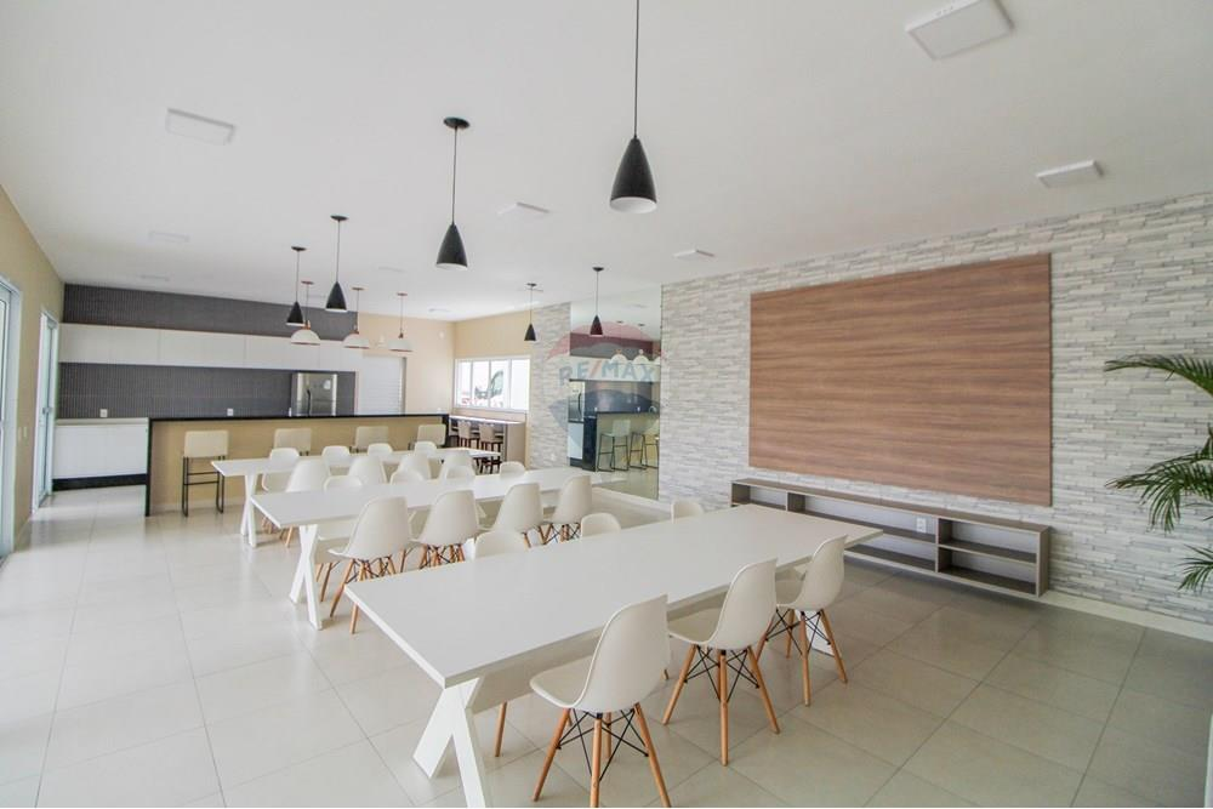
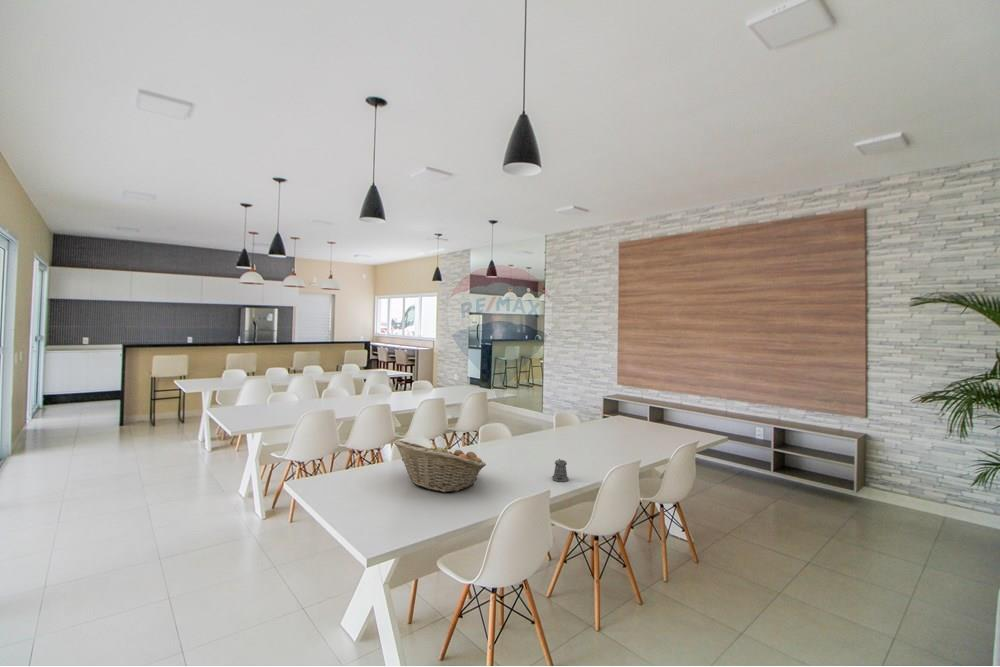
+ pepper shaker [551,458,570,482]
+ fruit basket [393,439,487,493]
